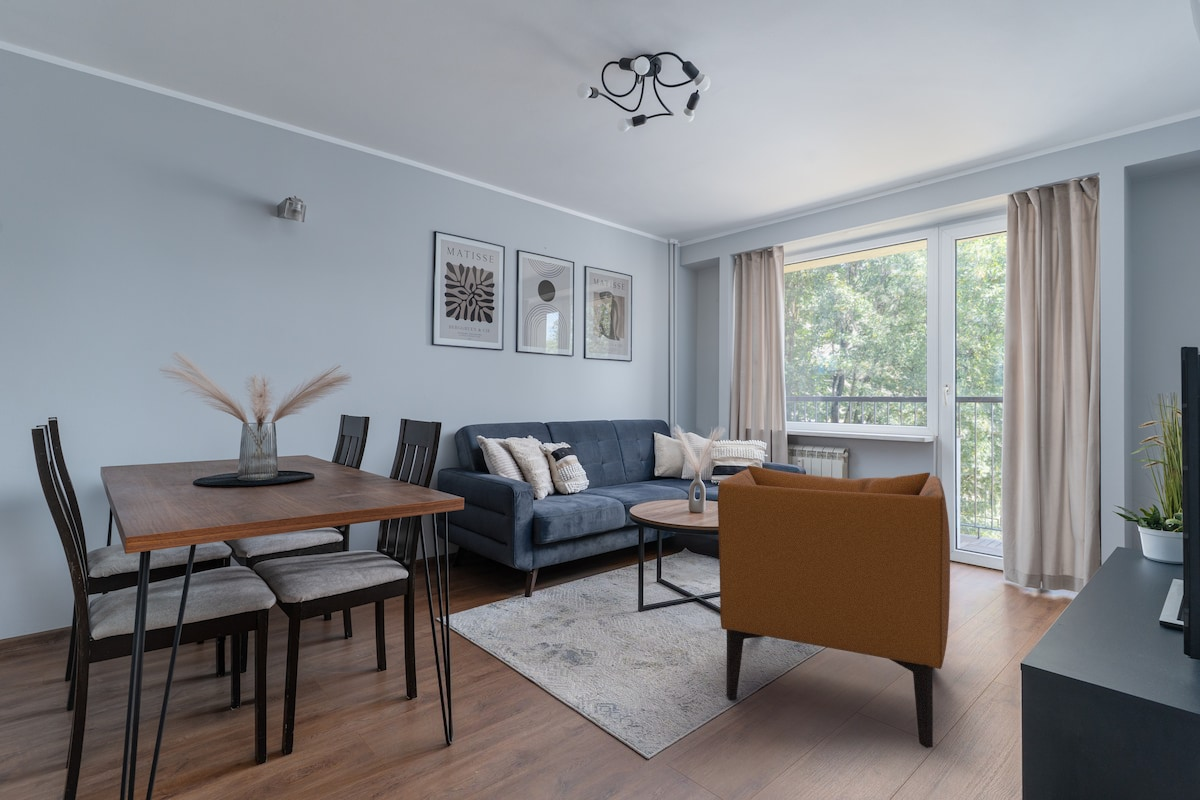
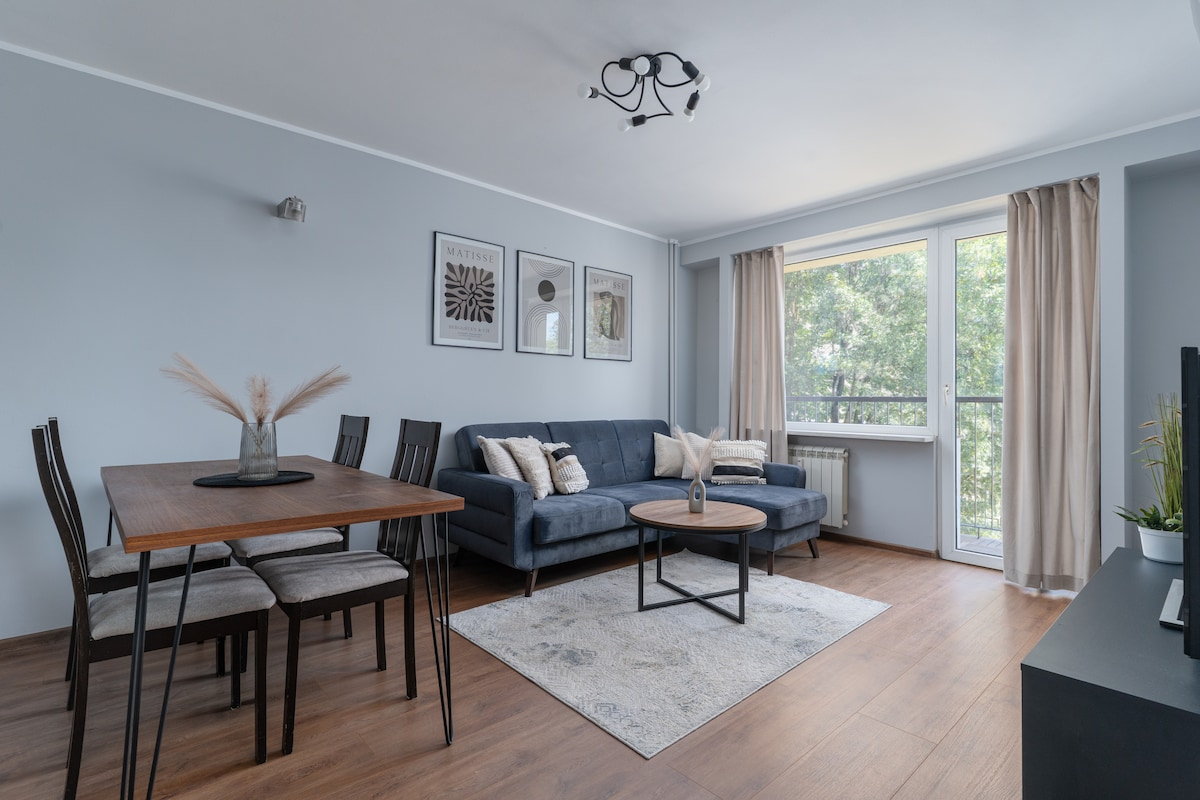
- armchair [717,464,951,749]
